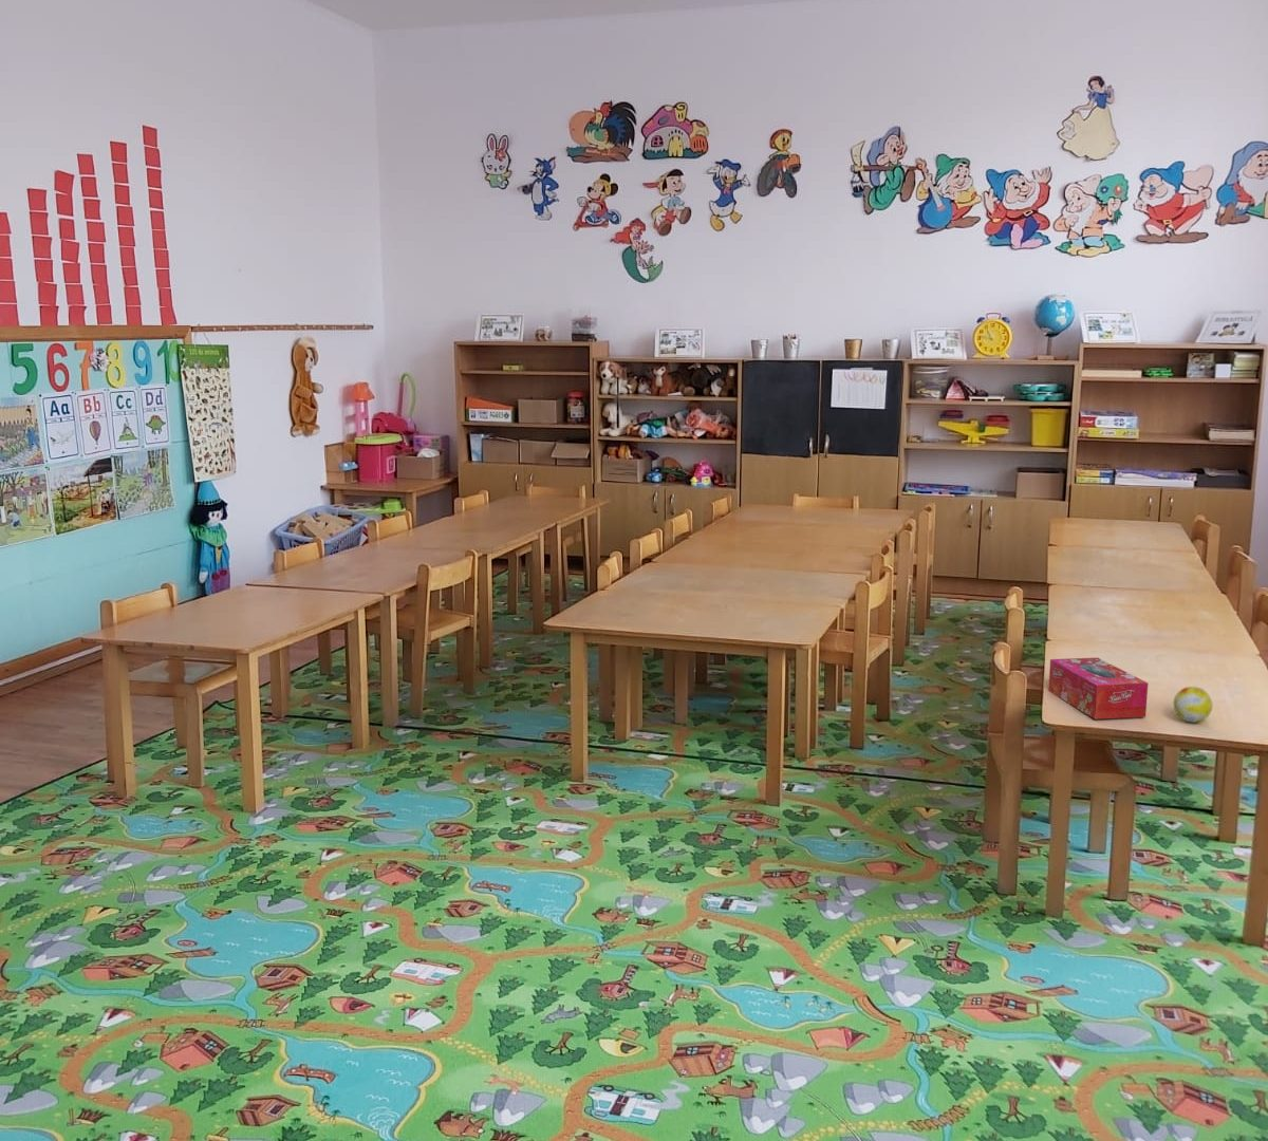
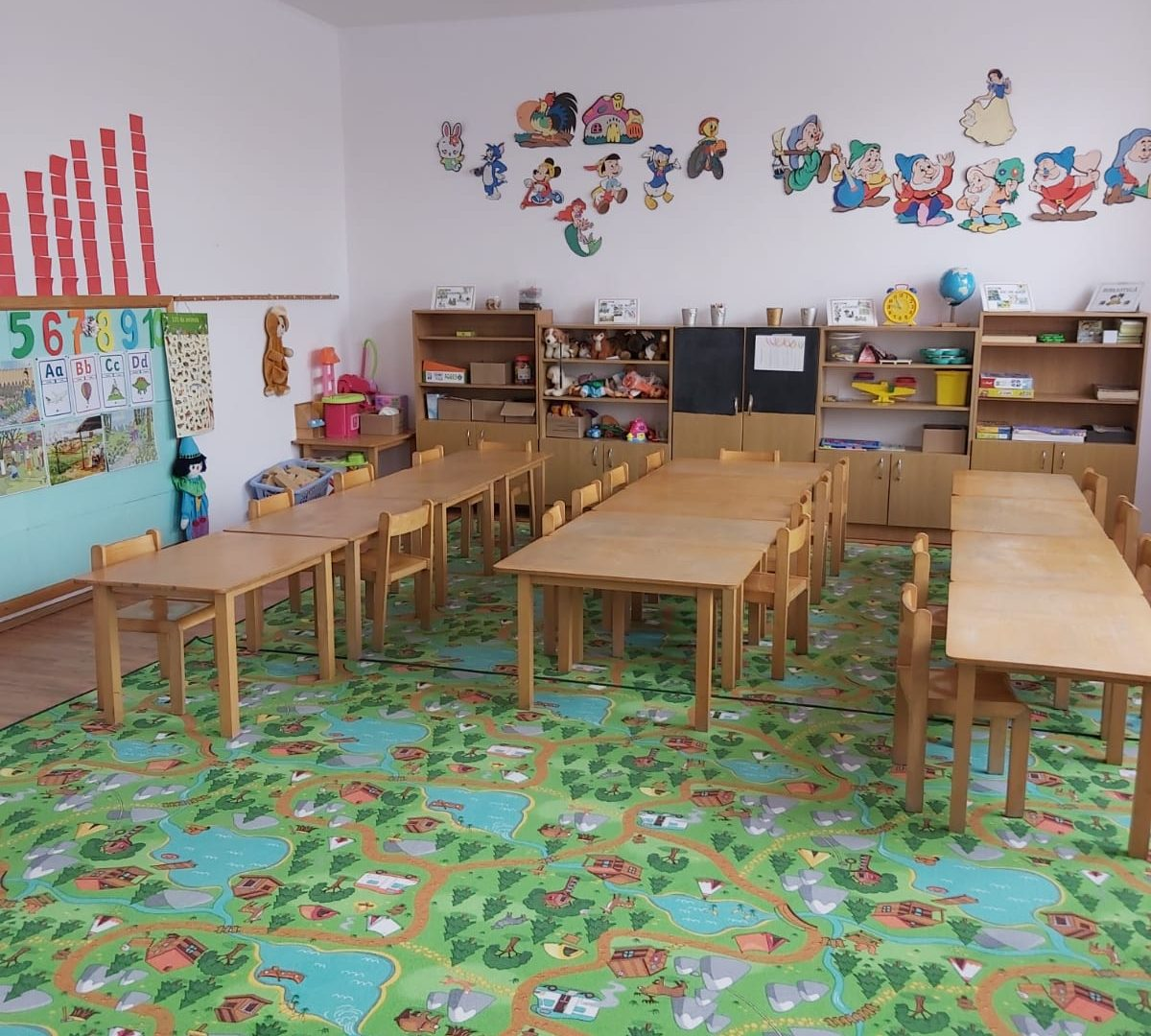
- decorative ball [1173,686,1213,724]
- tissue box [1048,656,1149,720]
